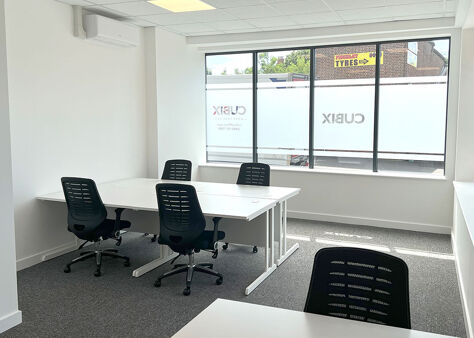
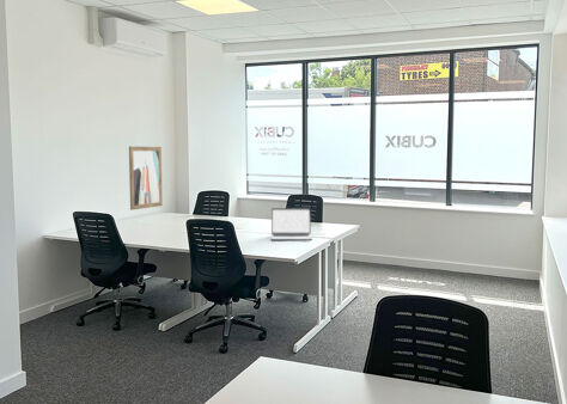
+ laptop [270,207,313,240]
+ wall art [128,146,164,212]
